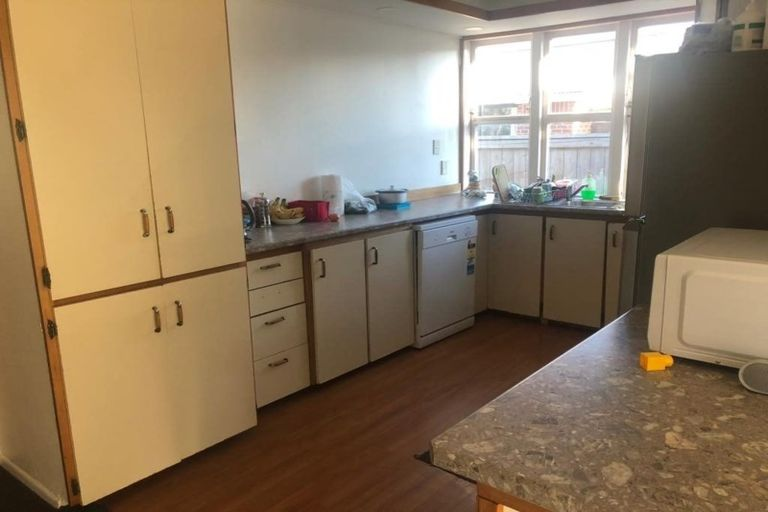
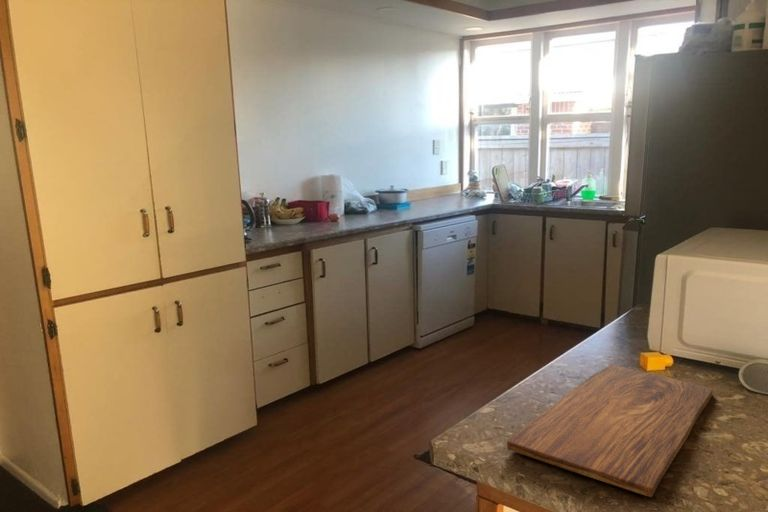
+ cutting board [506,364,714,498]
